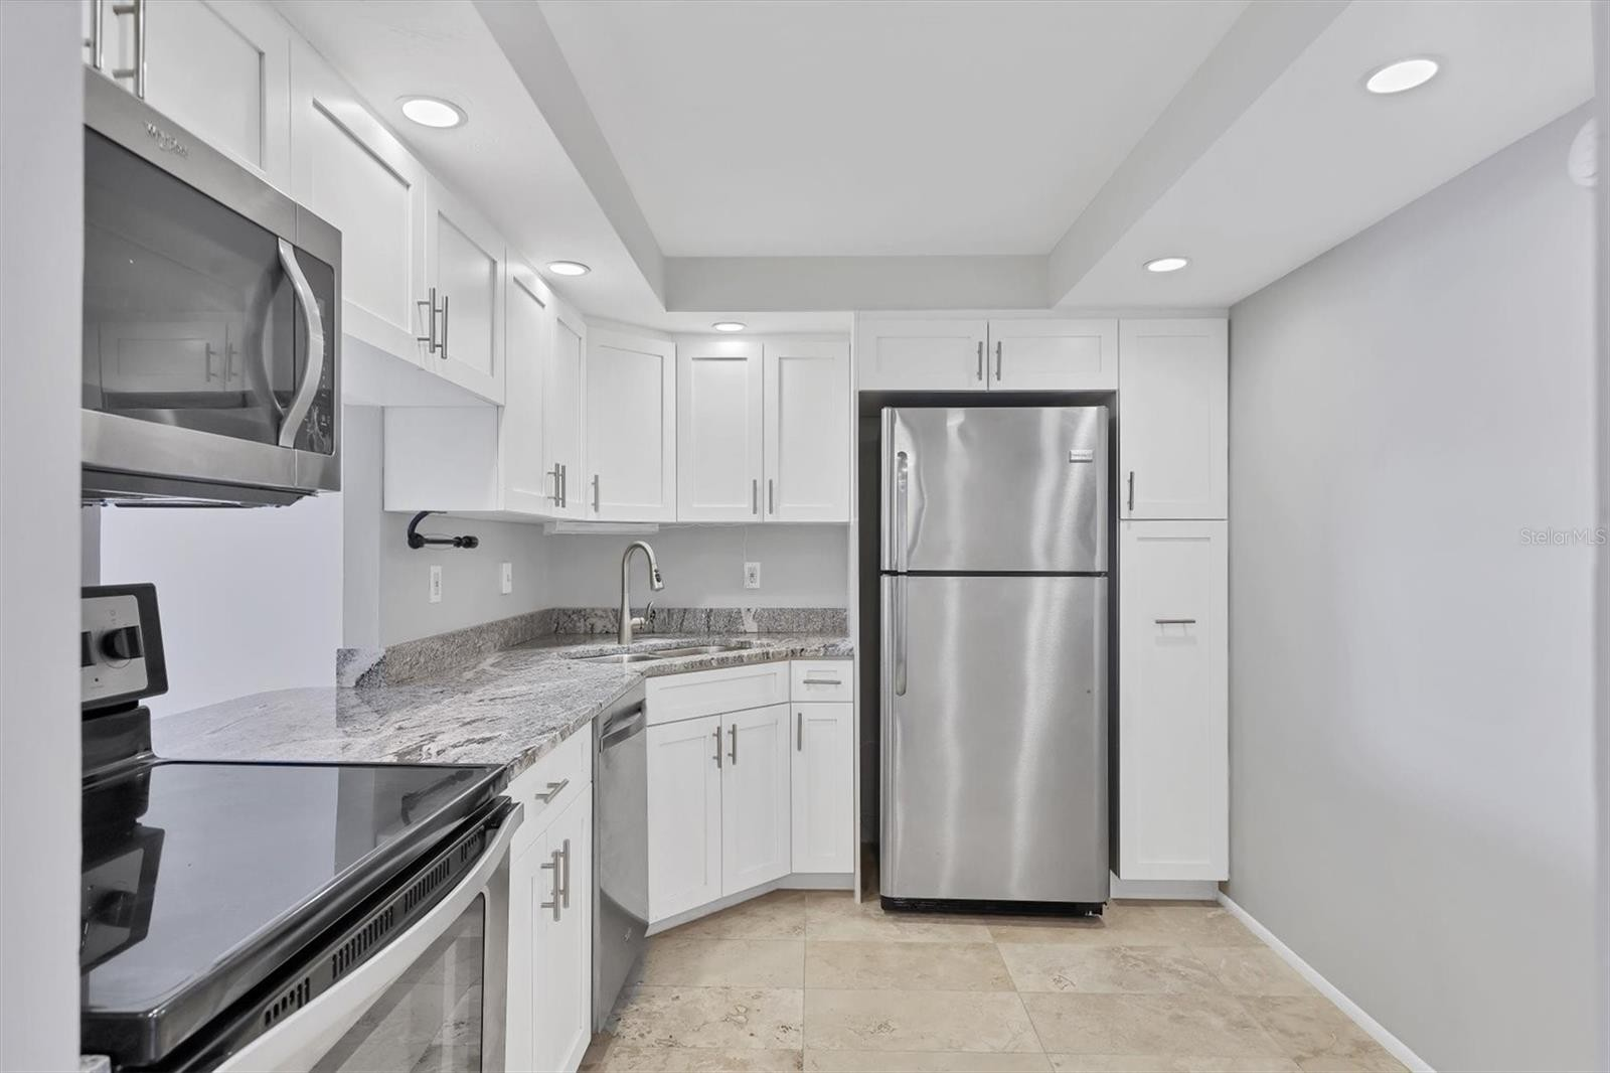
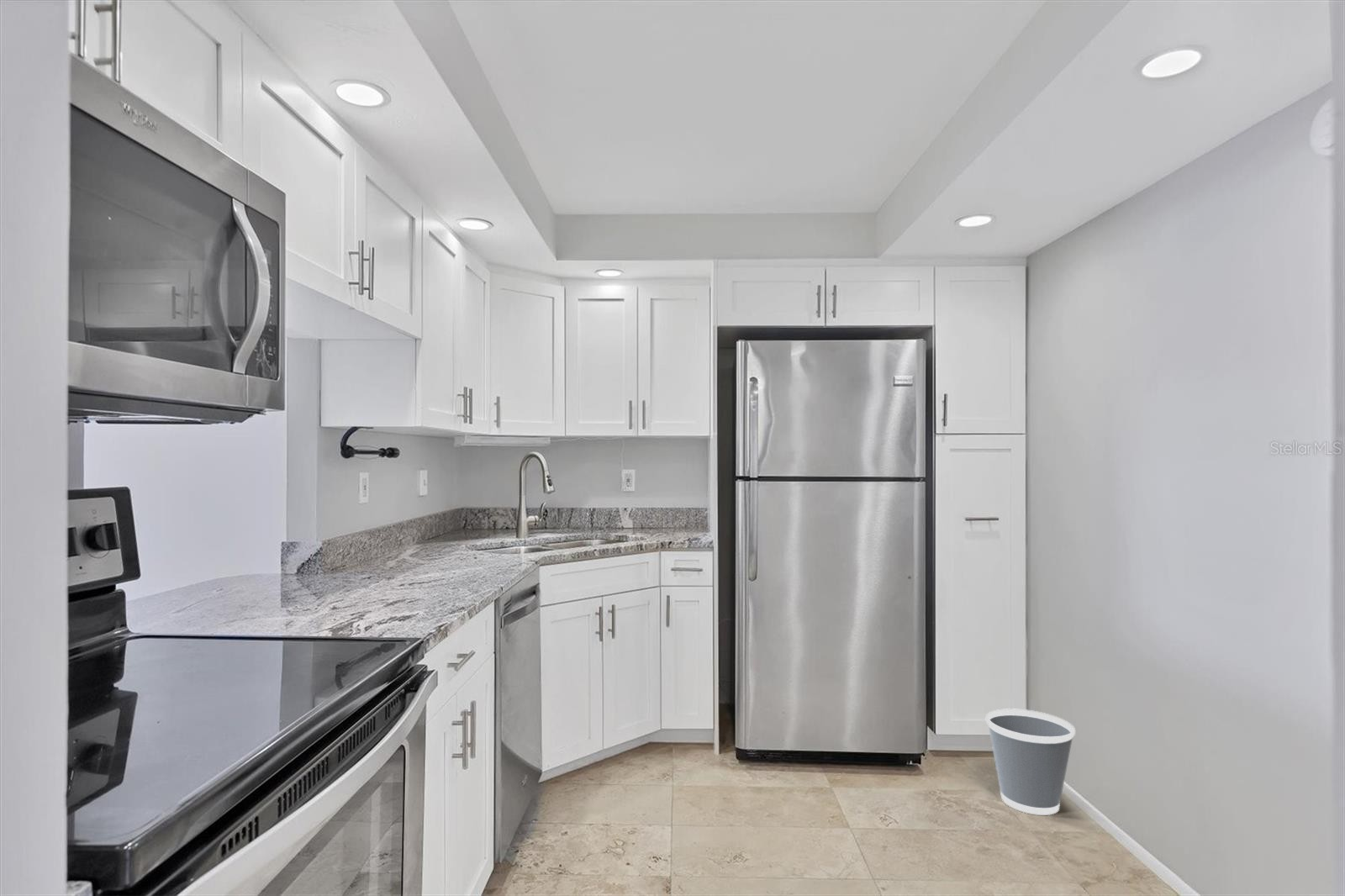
+ wastebasket [985,708,1076,816]
